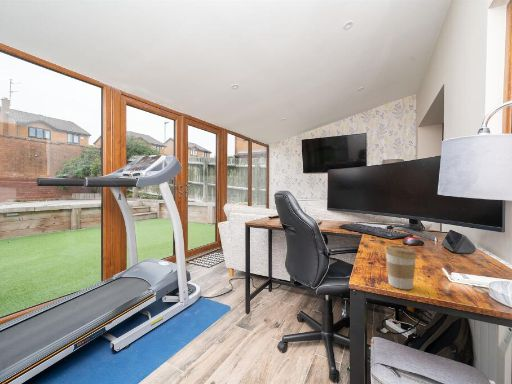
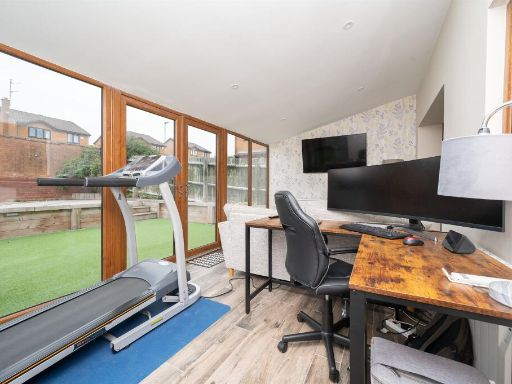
- coffee cup [384,244,418,290]
